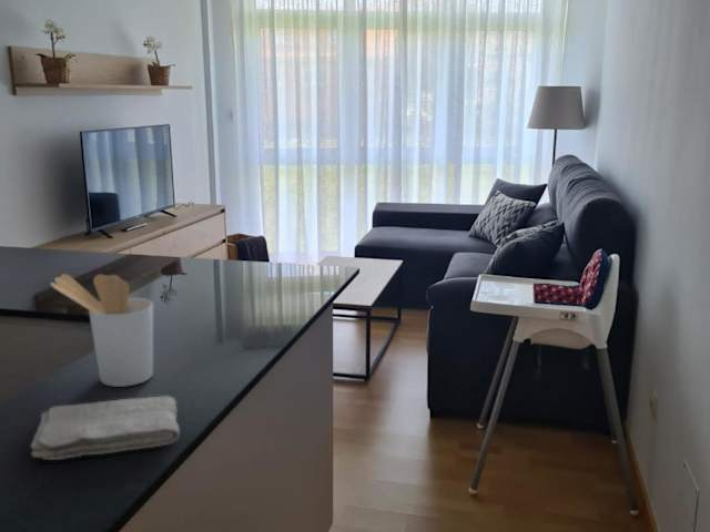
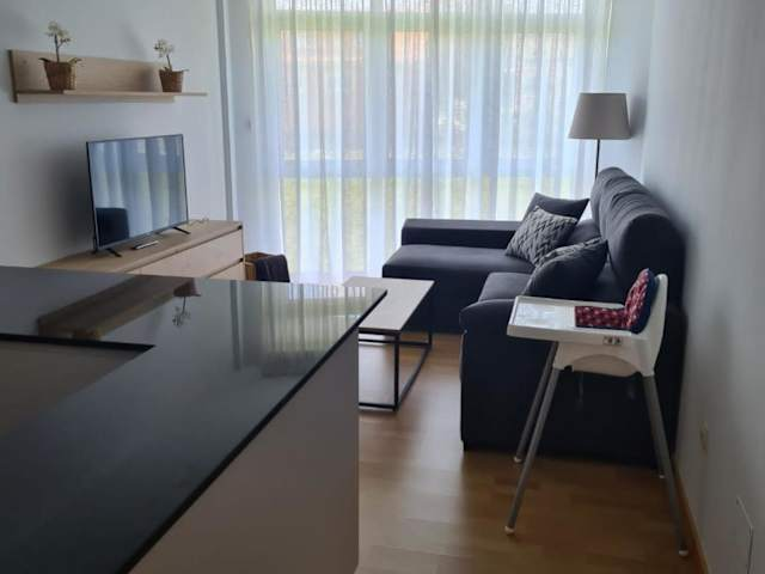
- utensil holder [49,273,154,388]
- washcloth [30,395,181,461]
